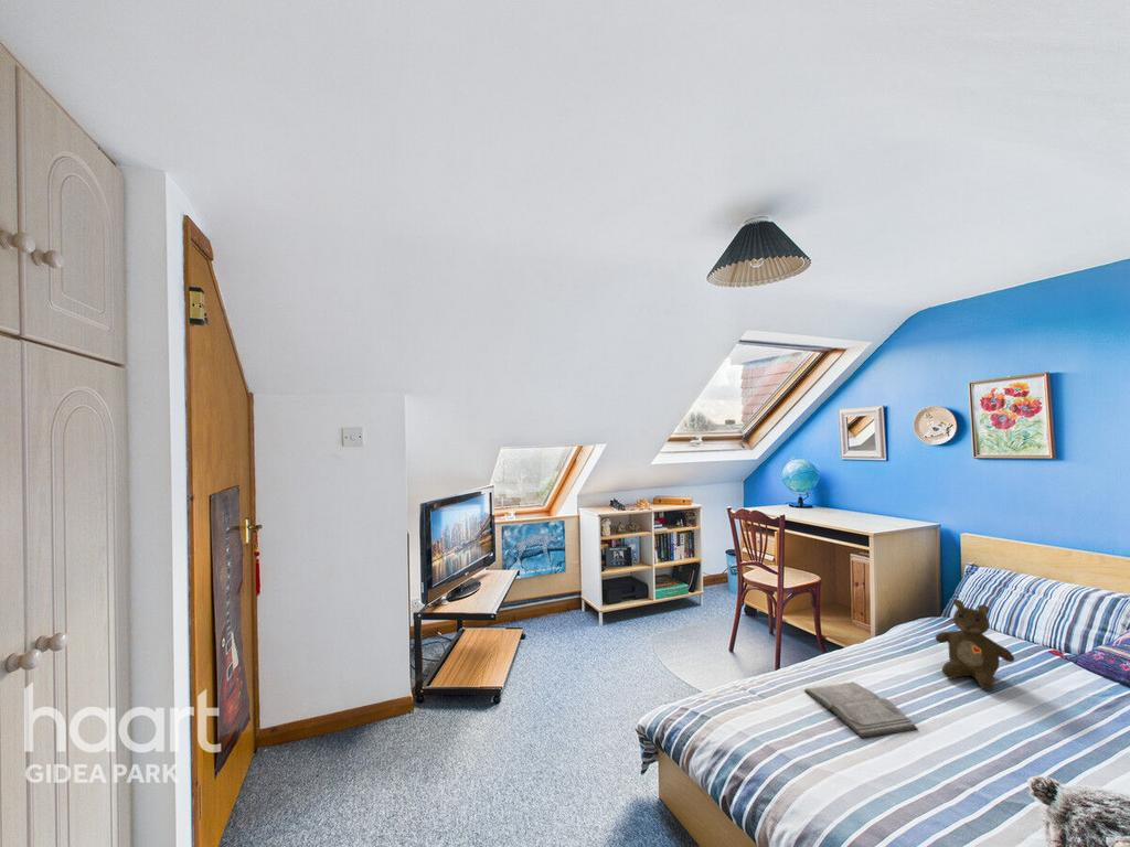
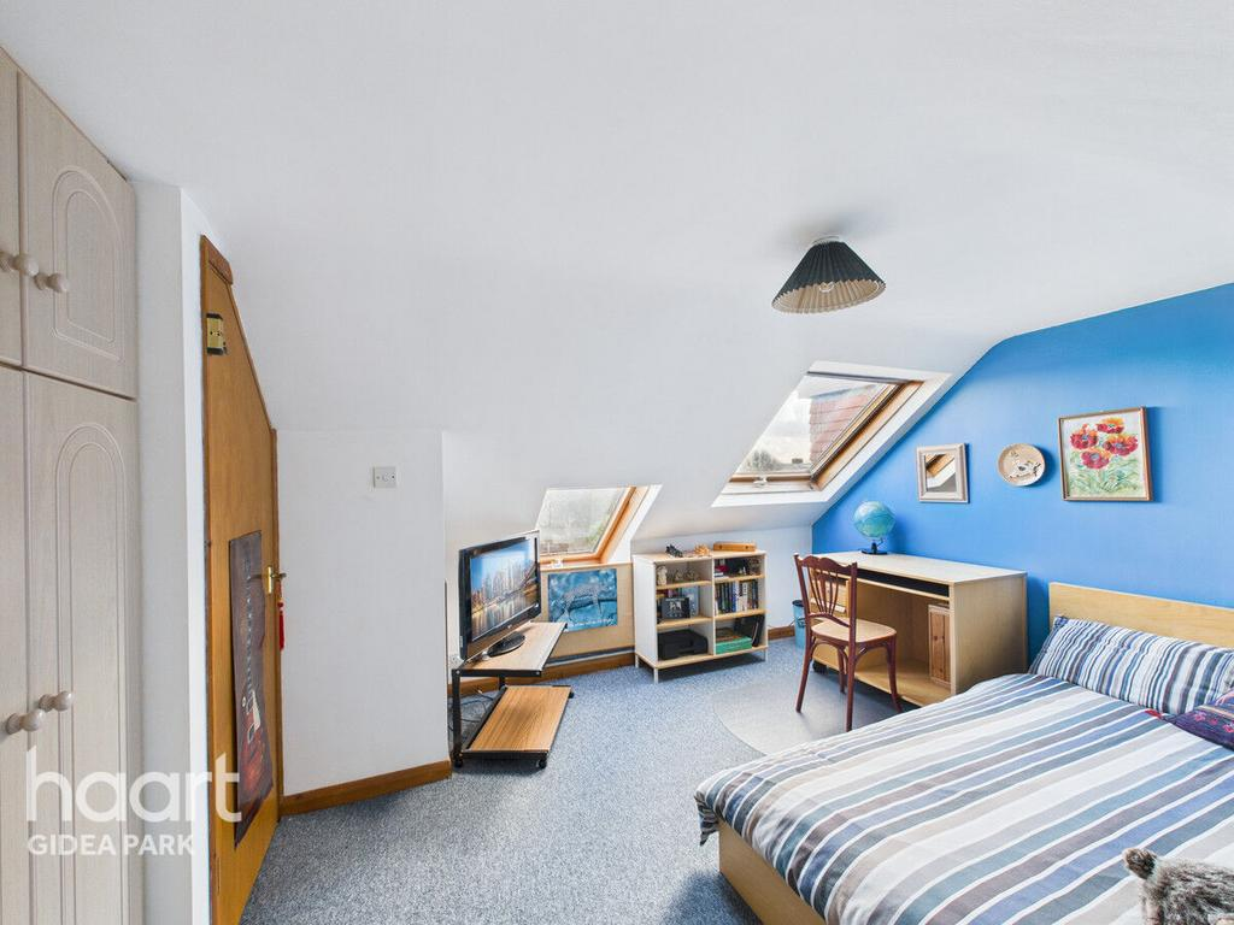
- teddy bear [935,598,1015,691]
- diary [803,682,919,740]
